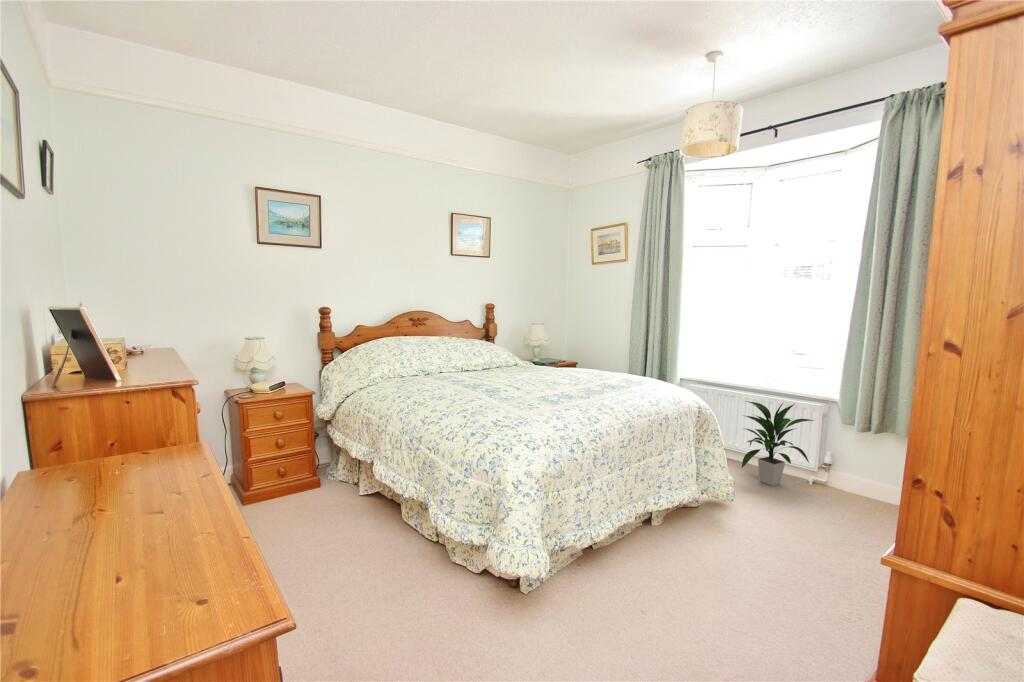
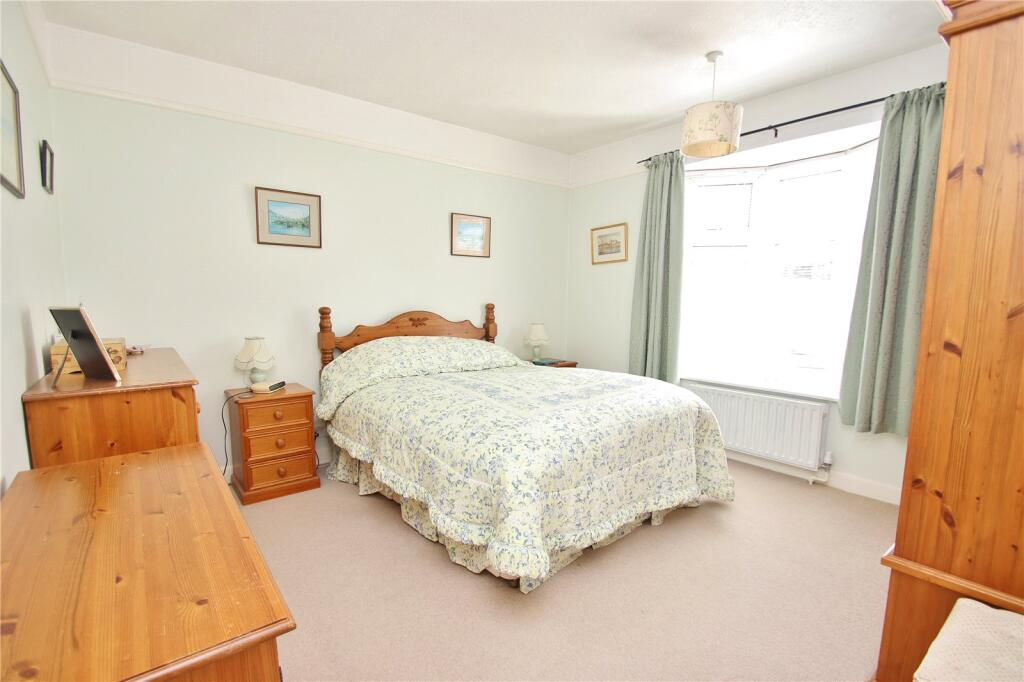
- indoor plant [741,400,816,487]
